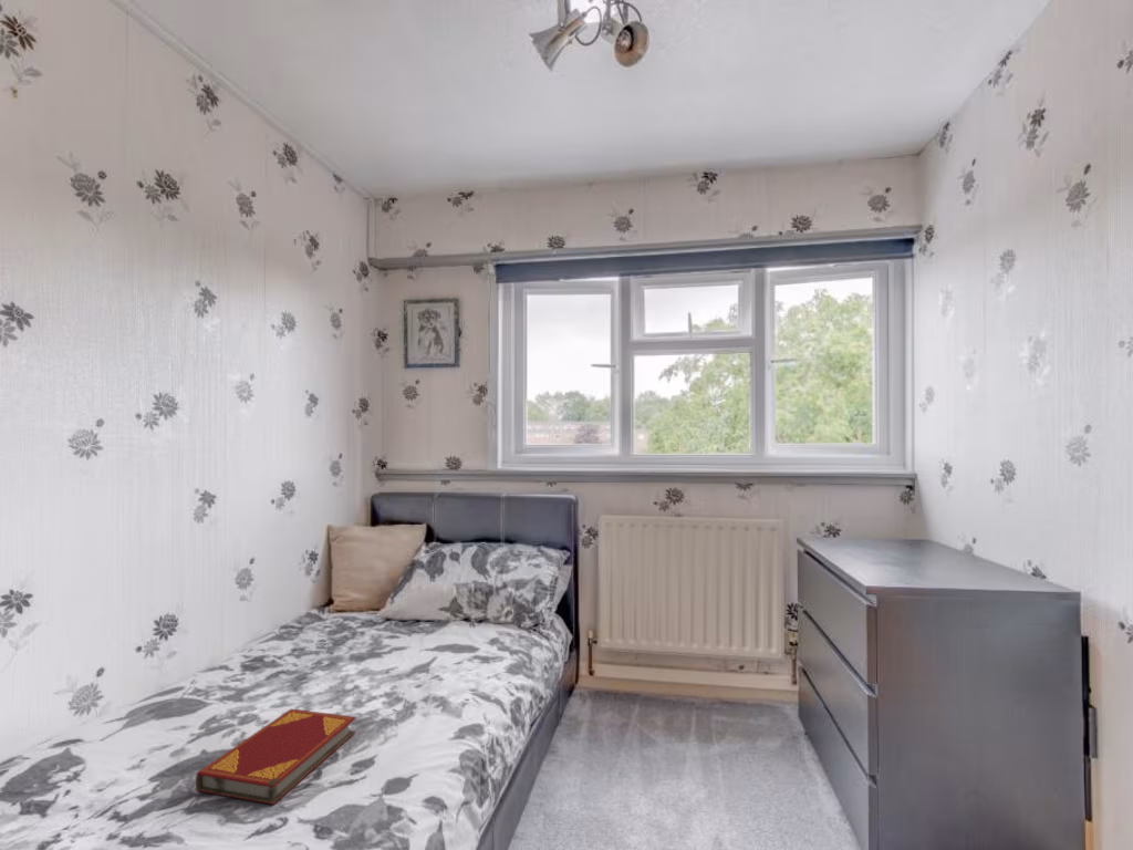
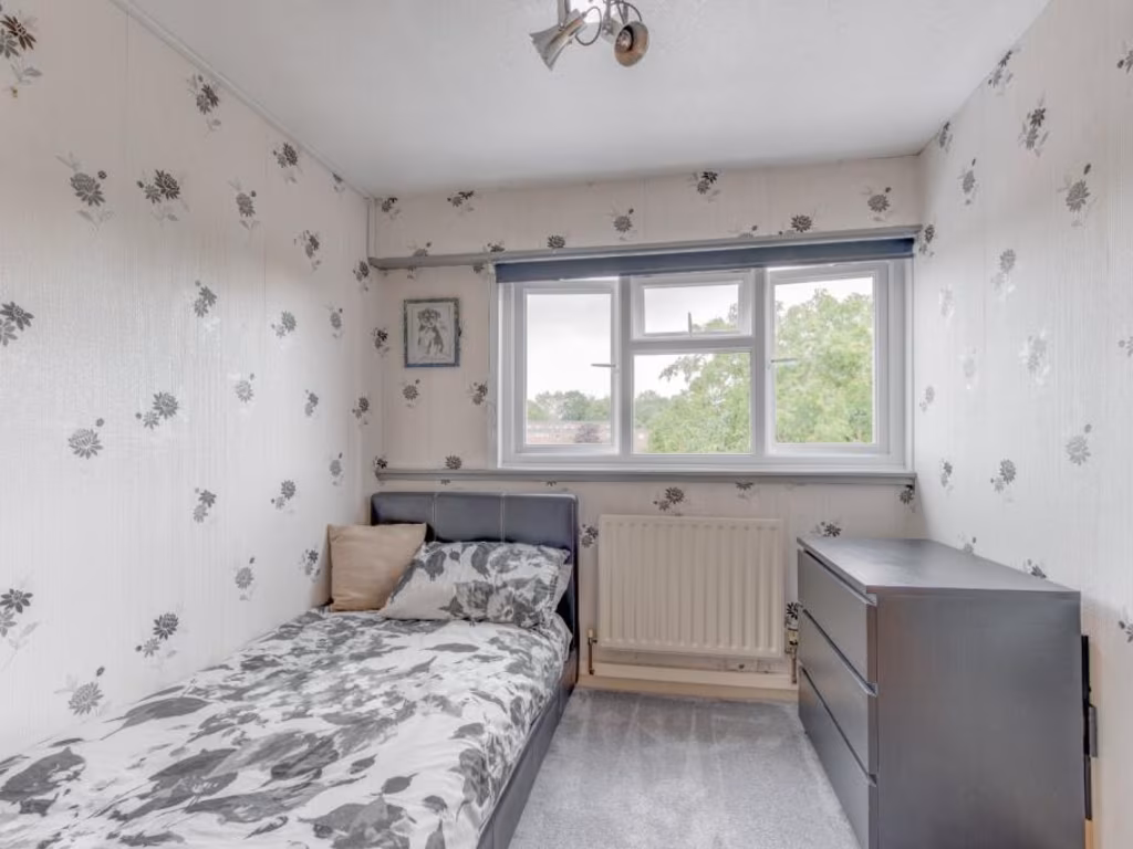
- hardback book [195,708,356,806]
